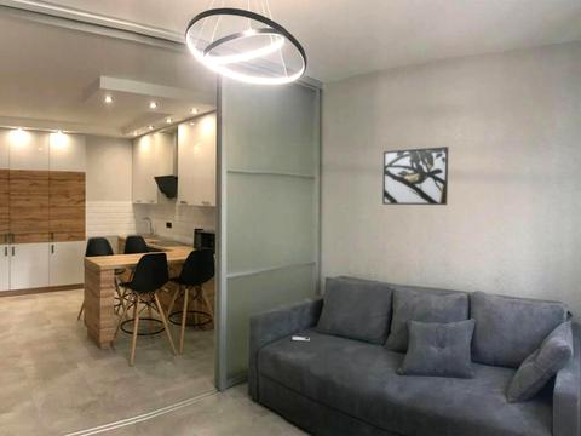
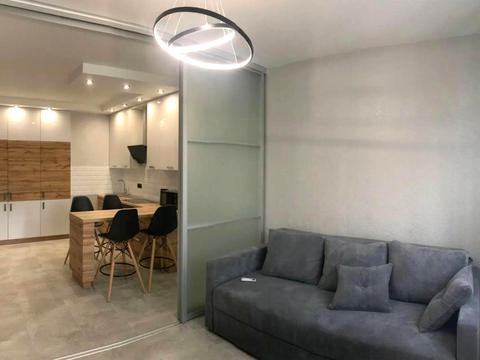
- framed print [381,145,449,206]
